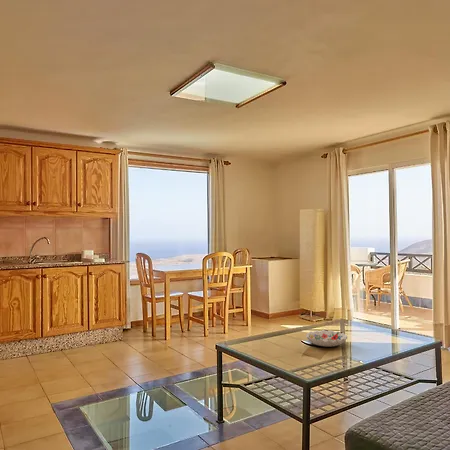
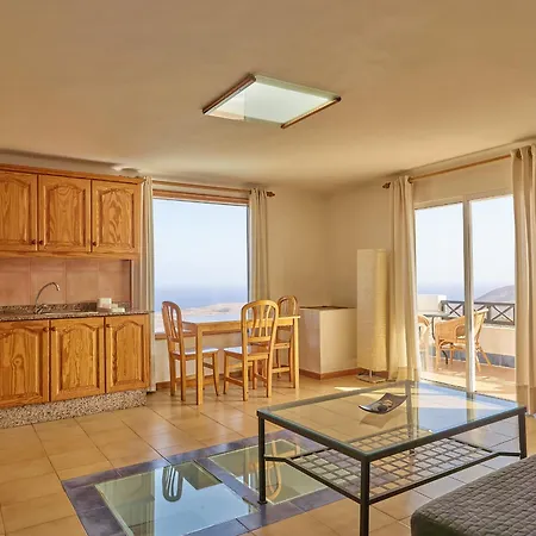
- decorative bowl [305,329,348,348]
